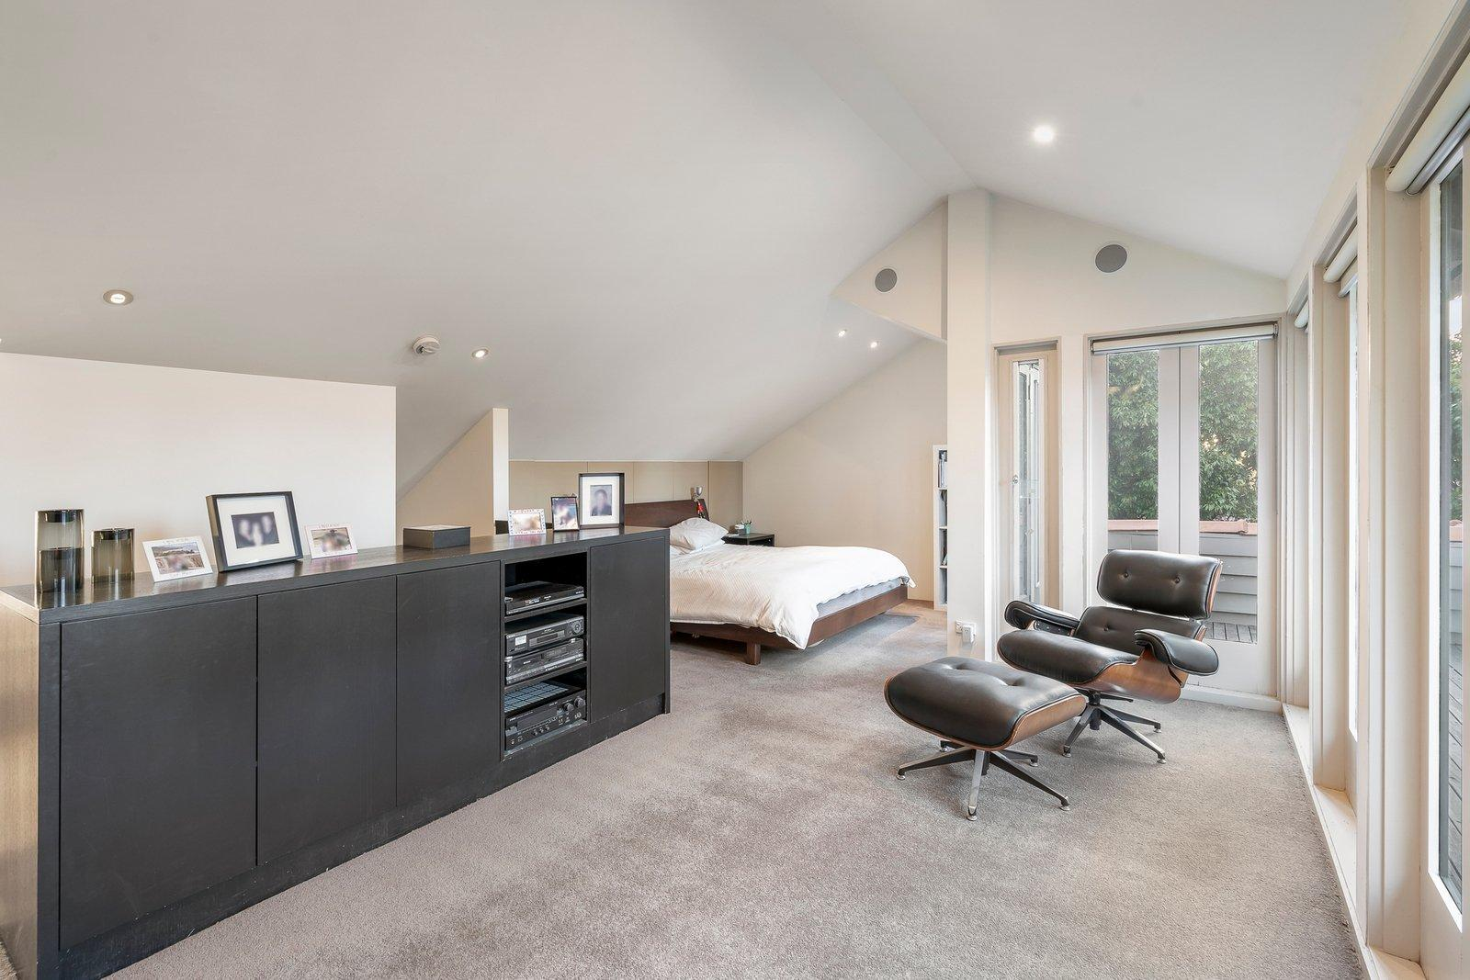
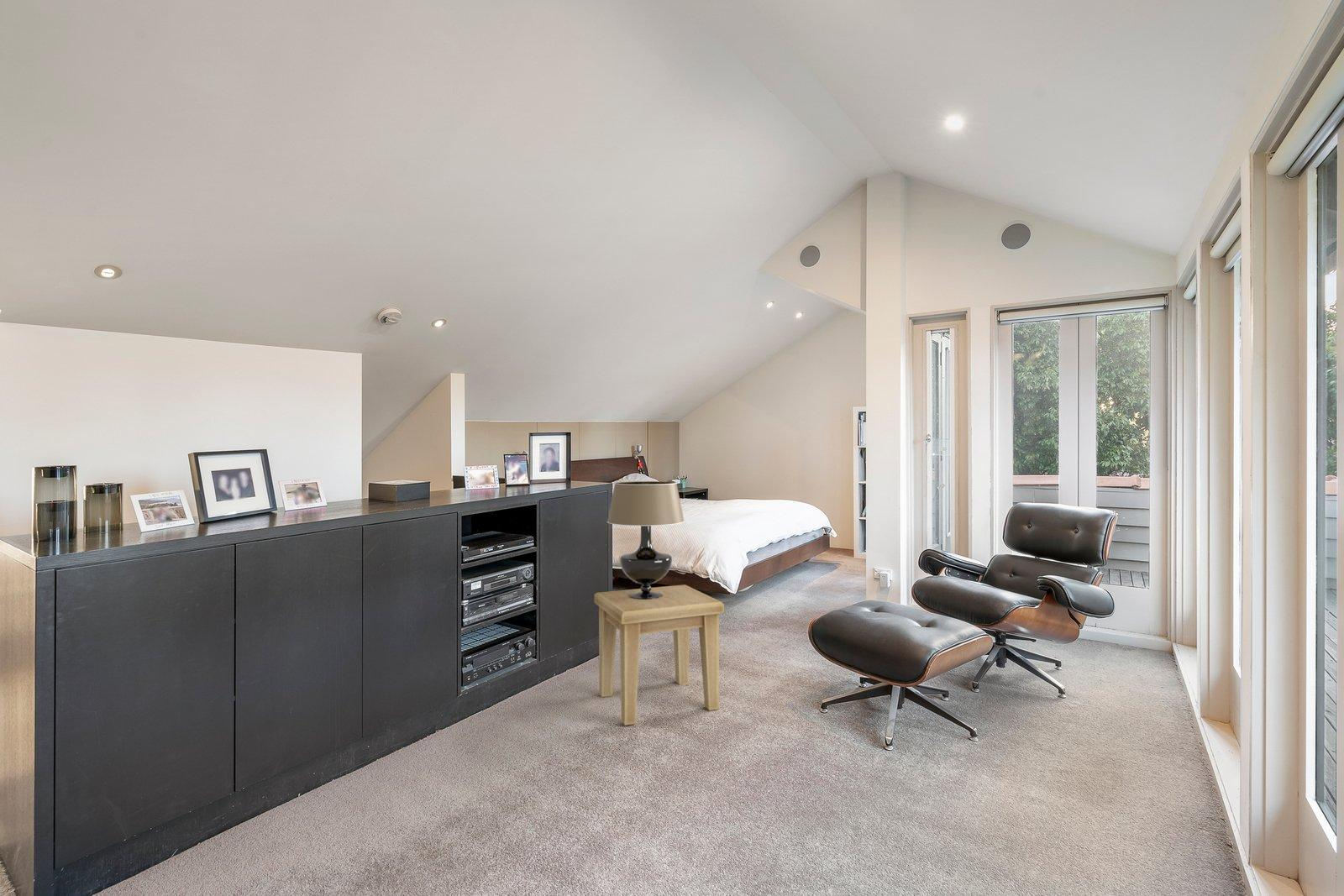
+ side table [594,584,725,726]
+ table lamp [606,480,685,600]
